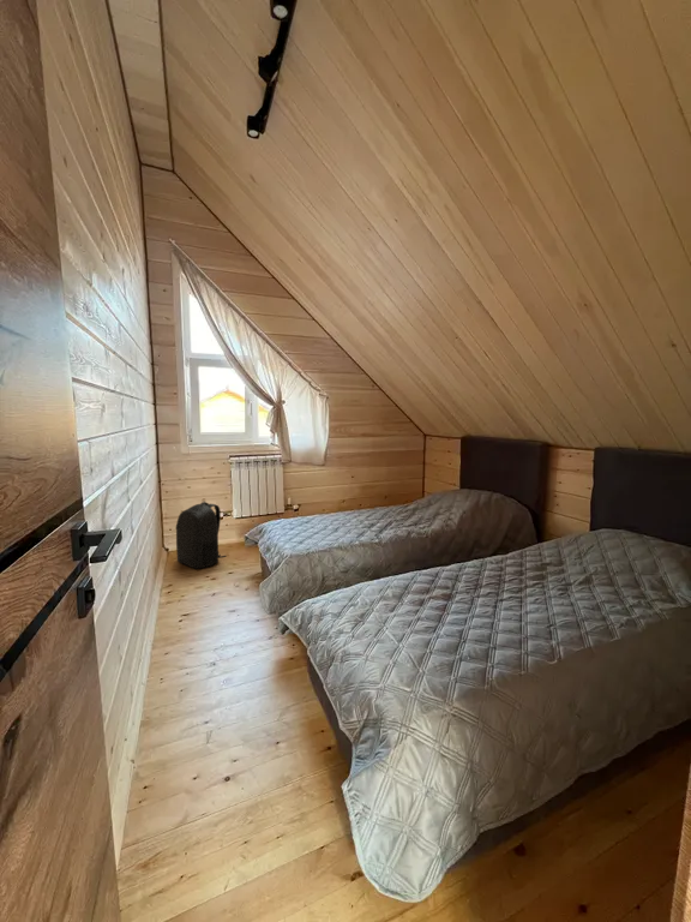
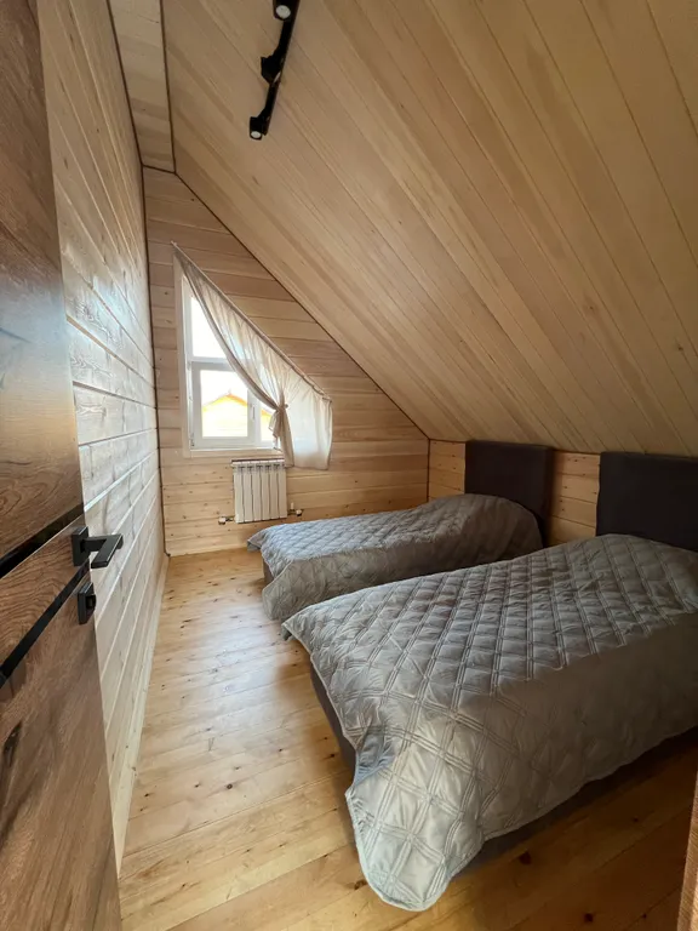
- backpack [175,499,226,570]
